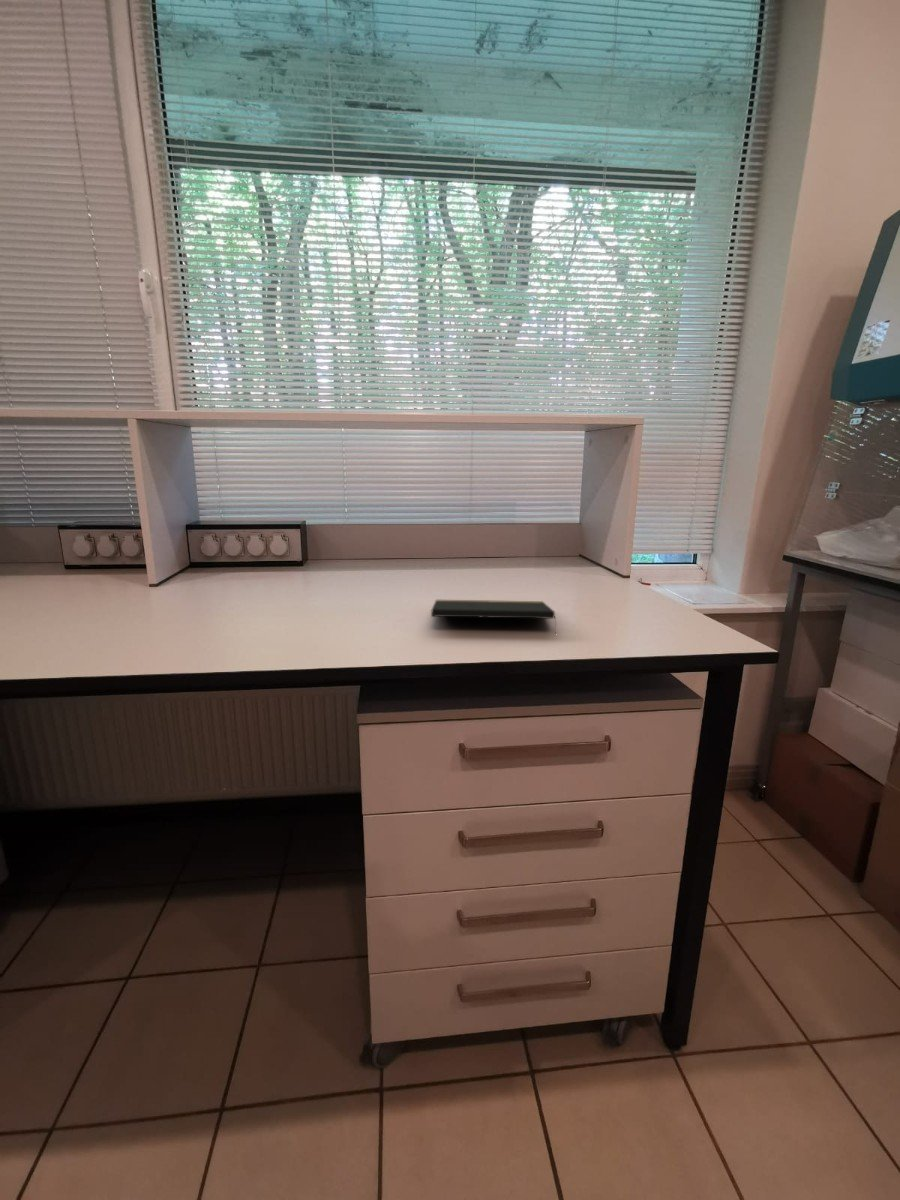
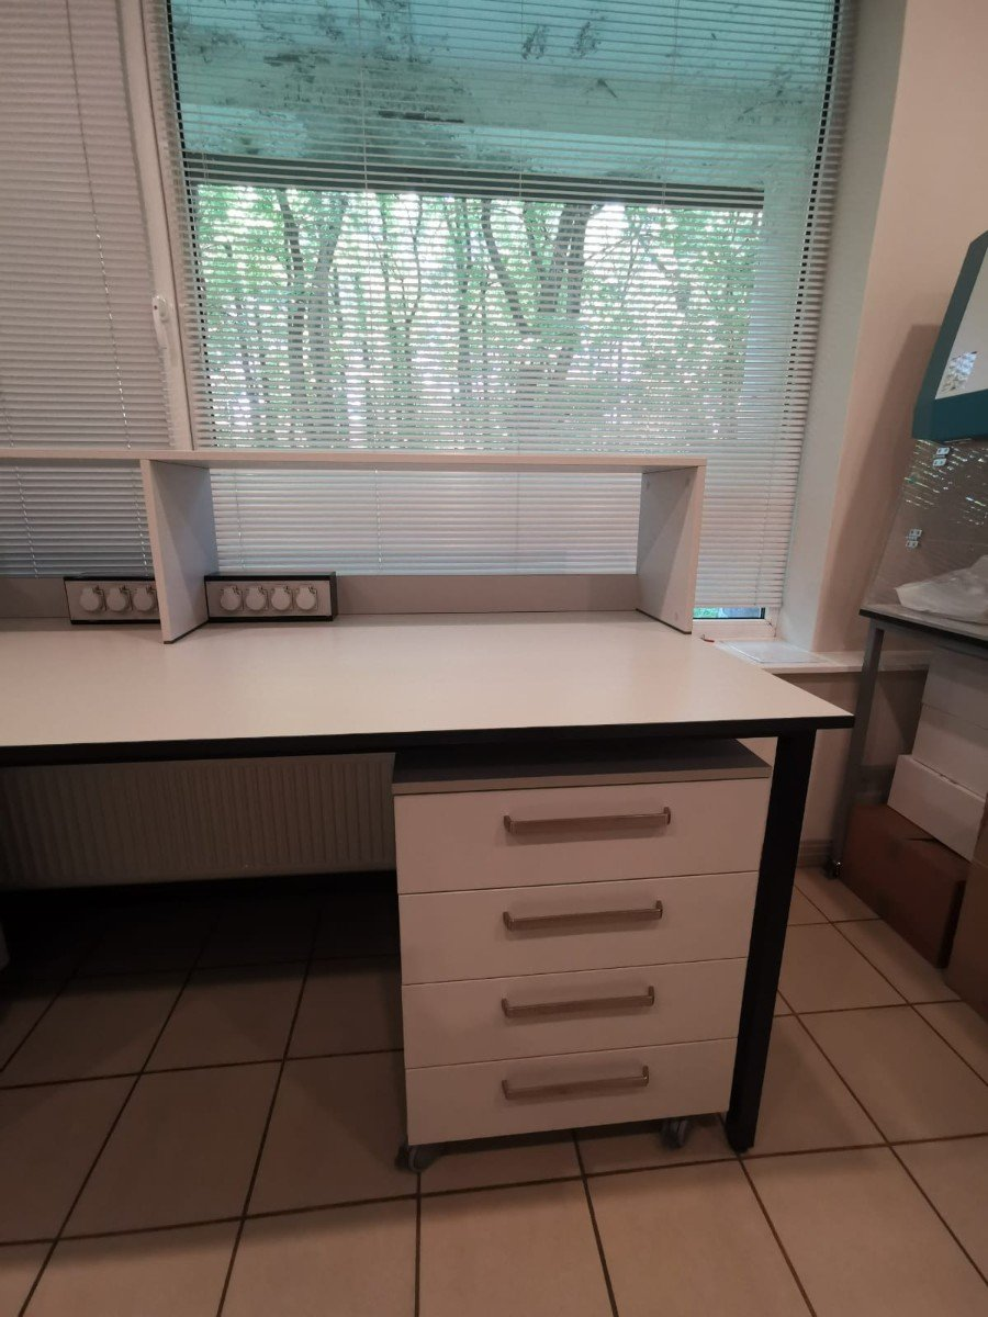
- notepad [430,599,557,633]
